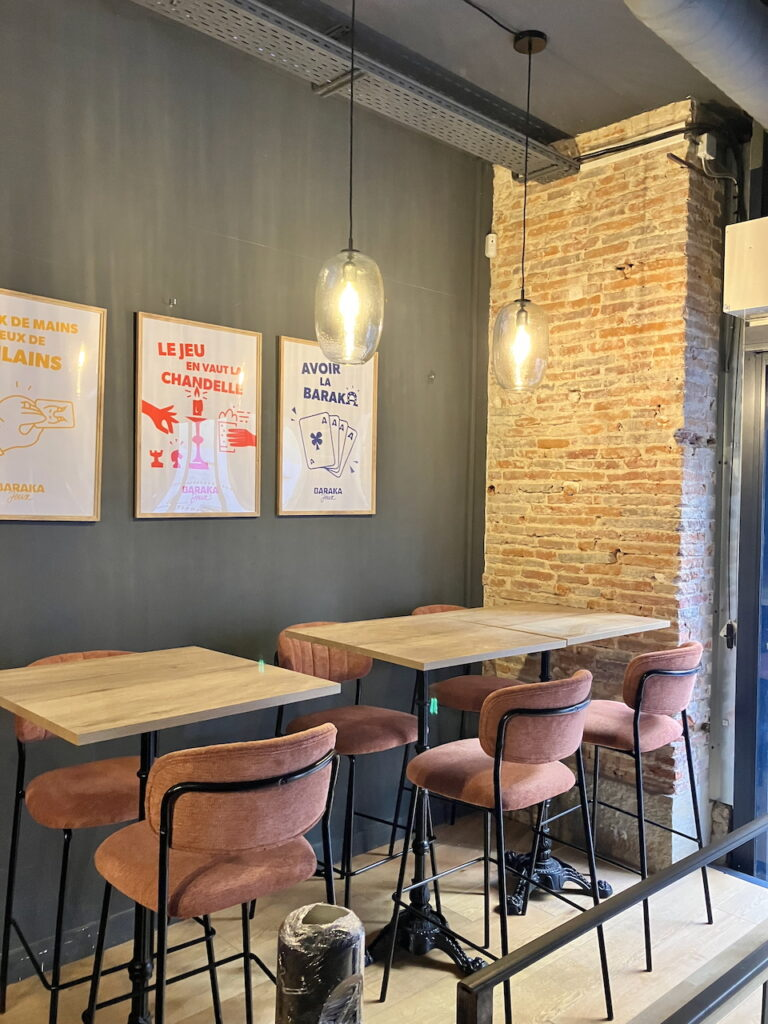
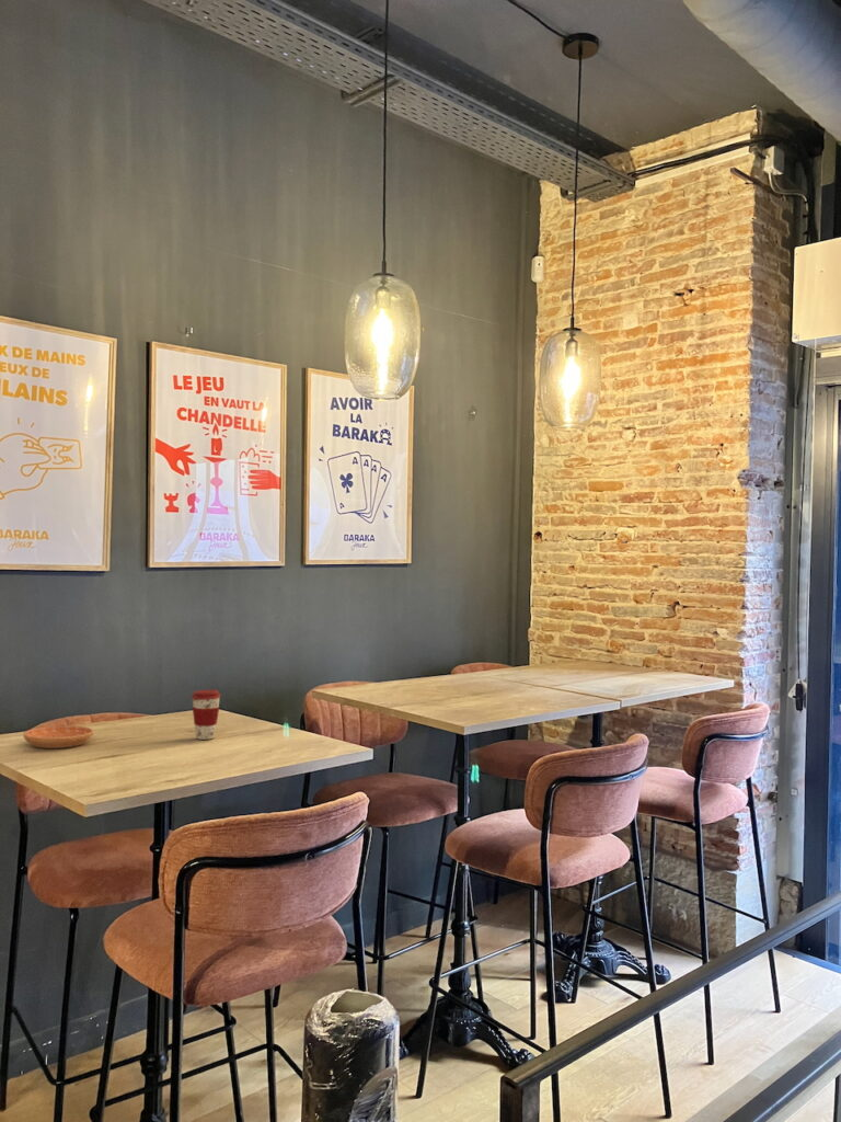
+ saucer [22,724,94,749]
+ coffee cup [191,689,222,741]
